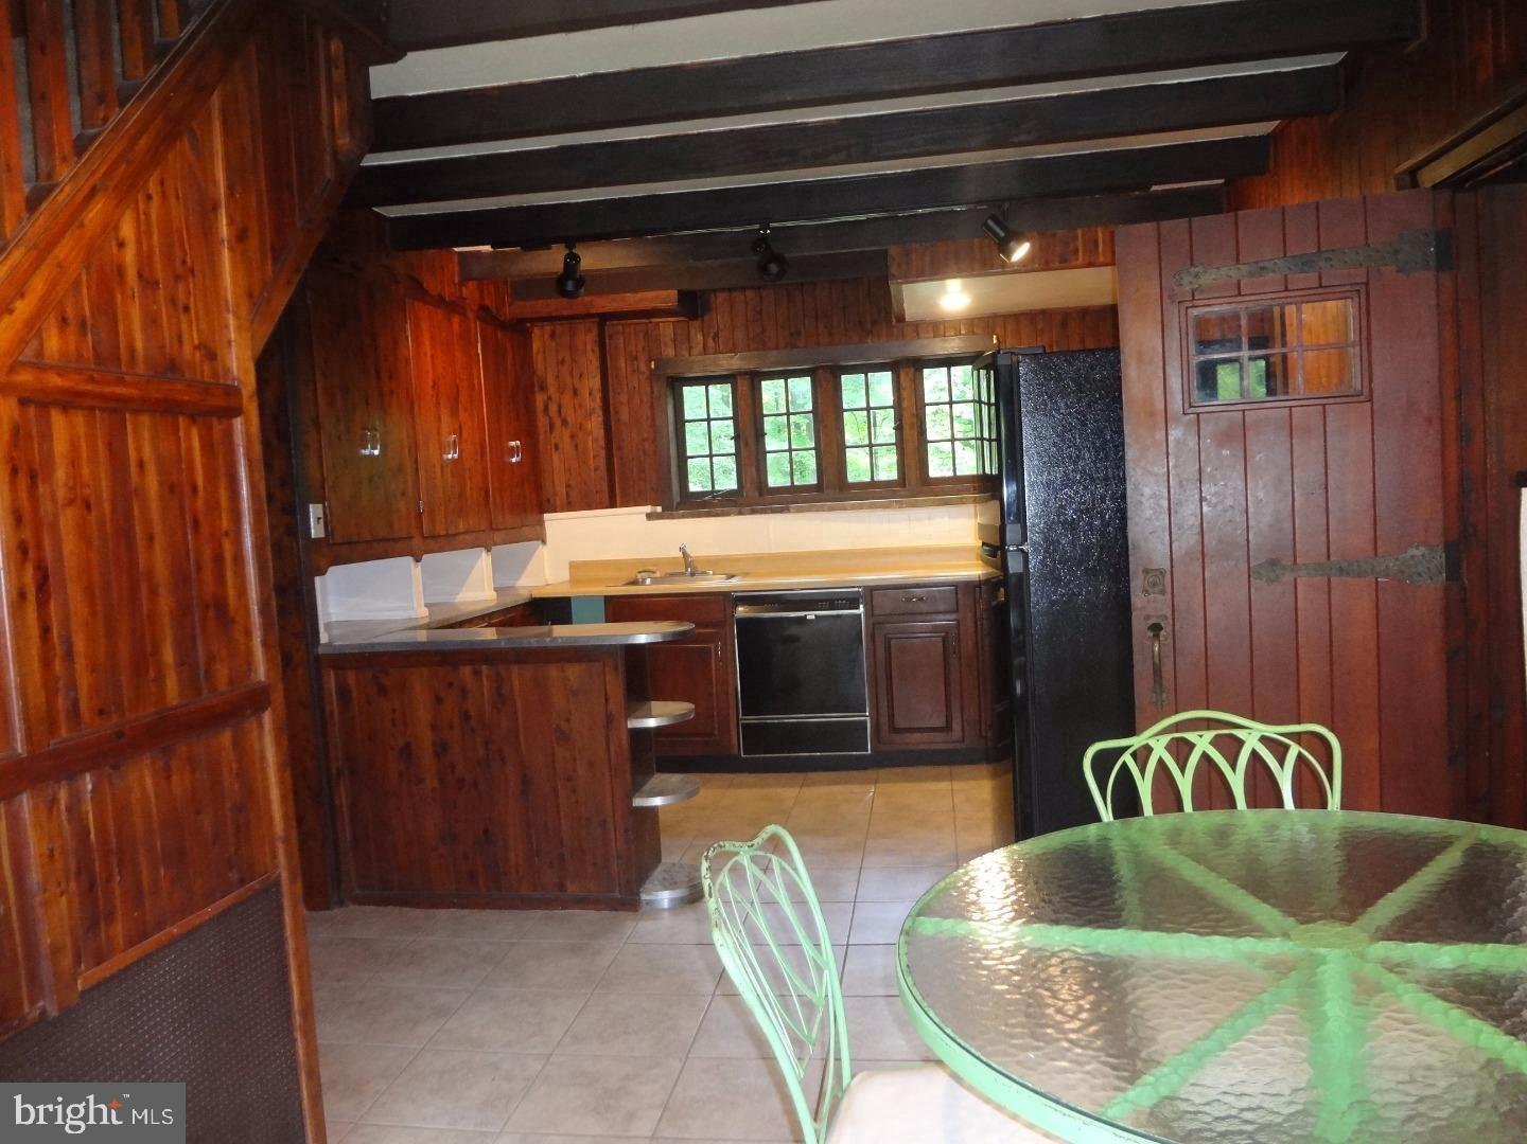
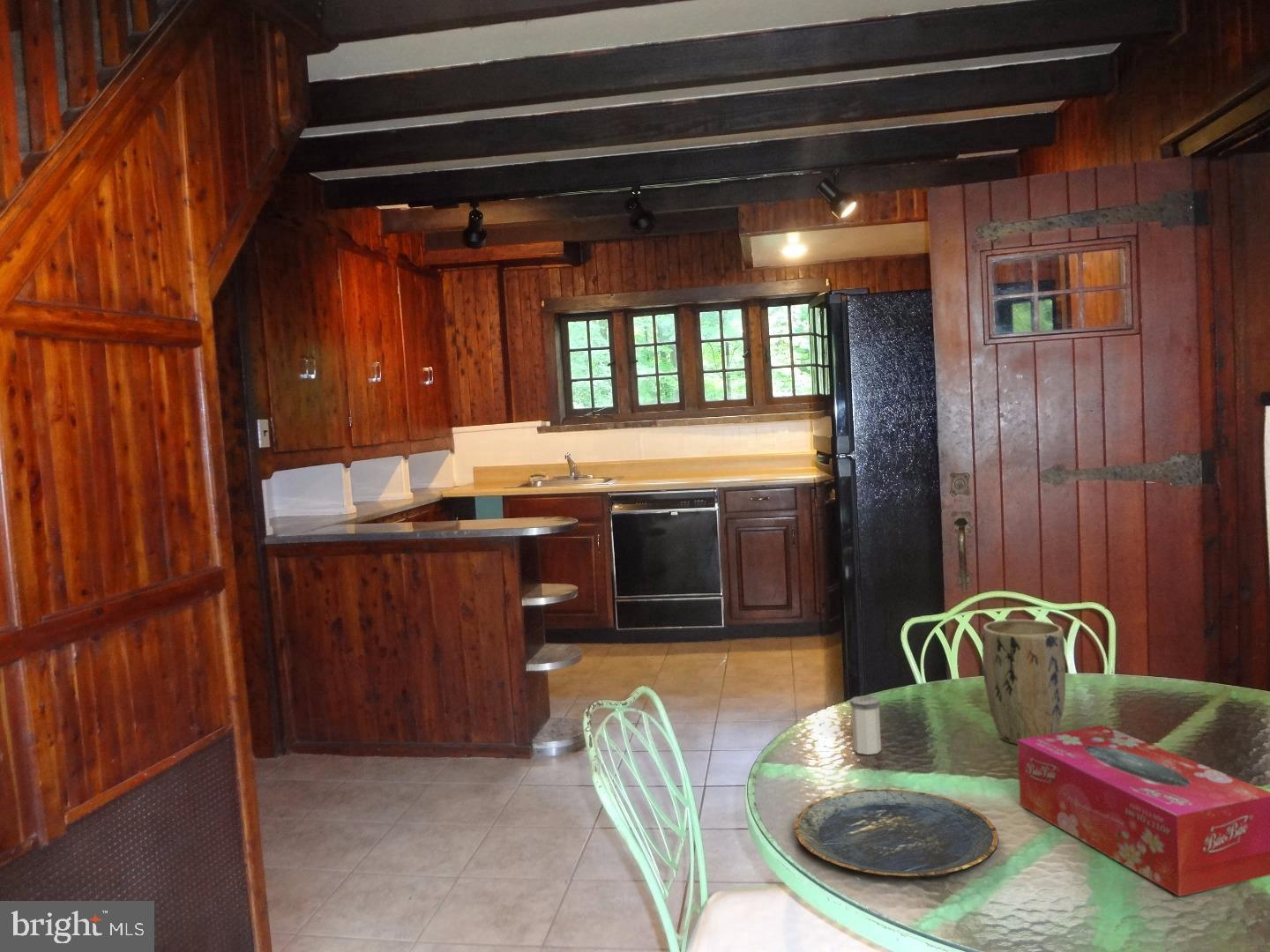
+ plate [793,788,999,879]
+ plant pot [981,619,1066,745]
+ tissue box [1017,725,1270,897]
+ salt shaker [848,695,882,755]
